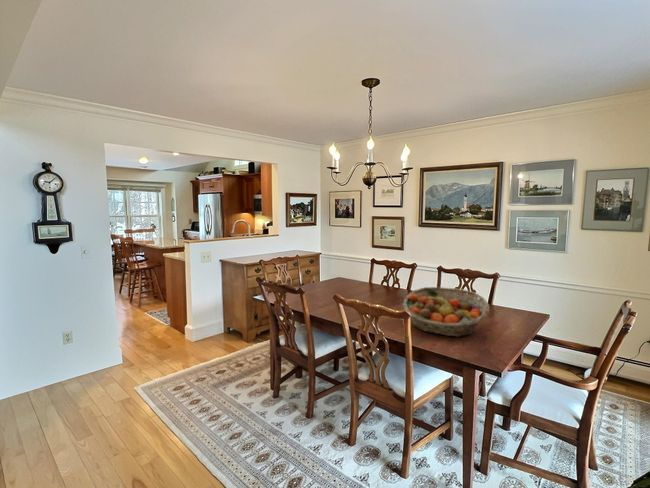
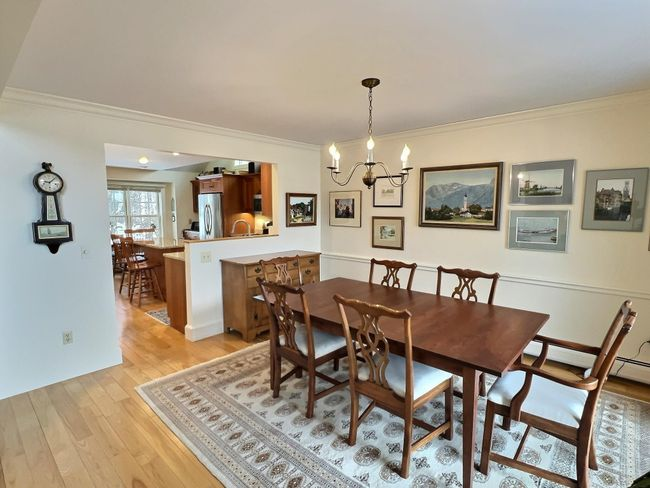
- fruit basket [402,286,490,338]
